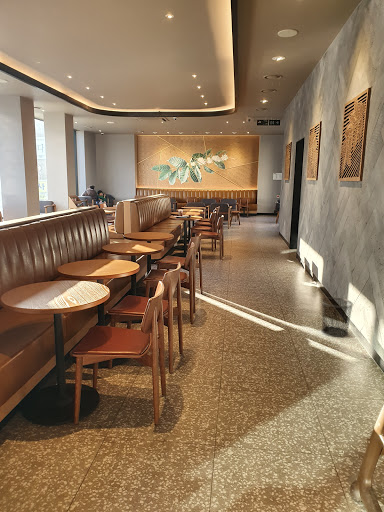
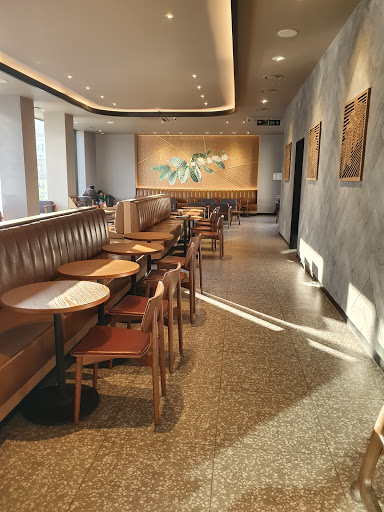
- waste bin [320,297,354,338]
